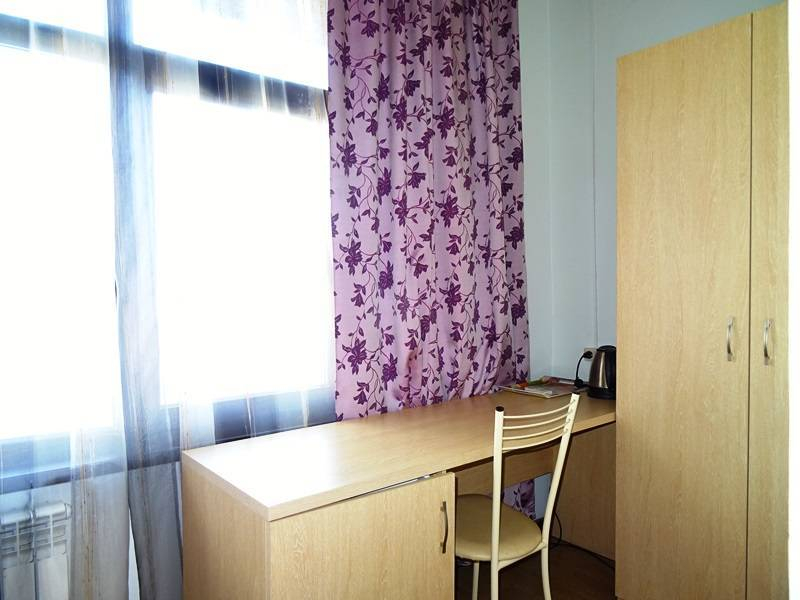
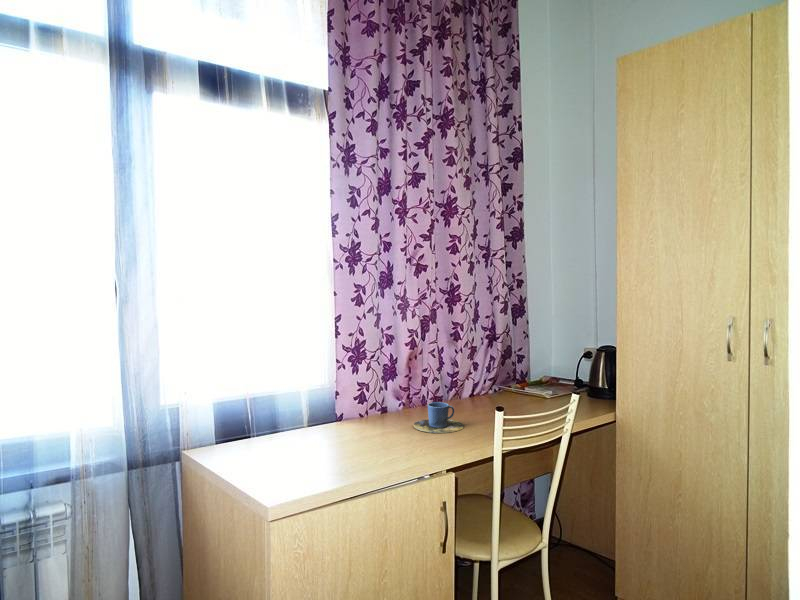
+ cup [412,401,465,434]
